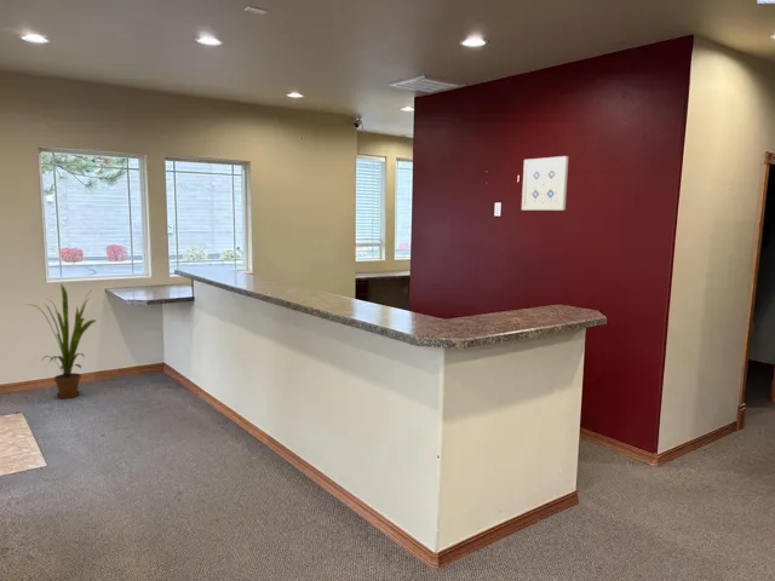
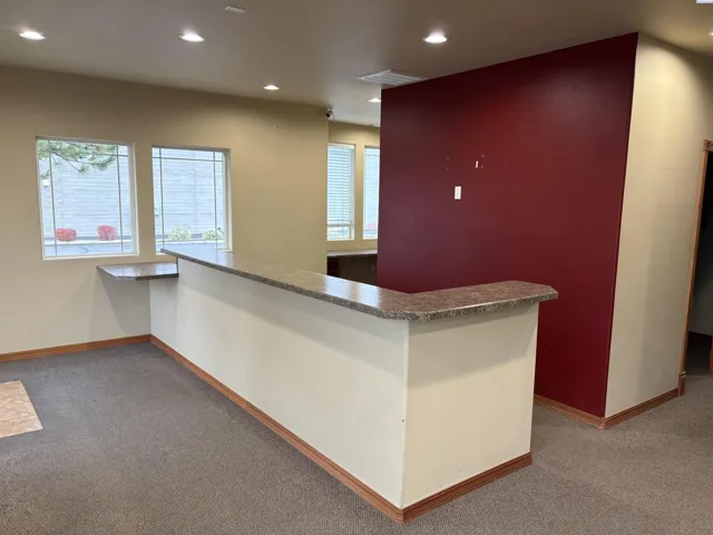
- wall art [521,155,569,211]
- house plant [25,283,98,399]
